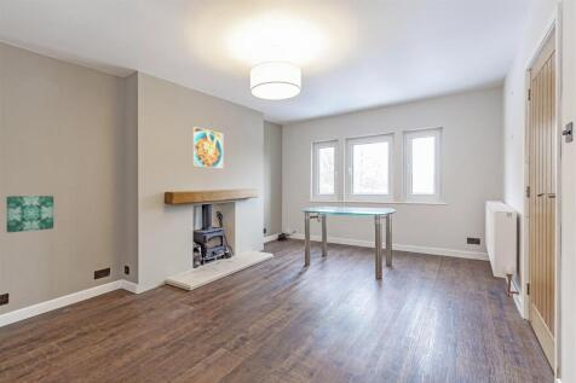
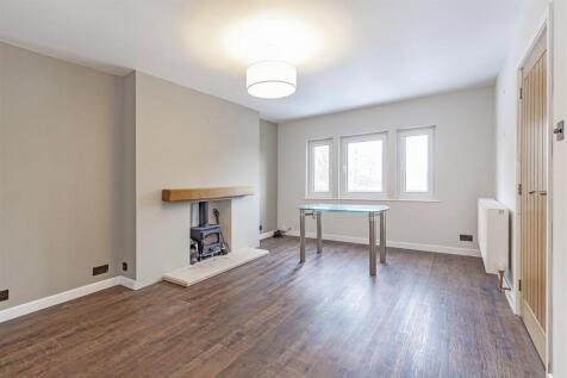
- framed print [191,126,224,169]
- wall art [5,195,54,233]
